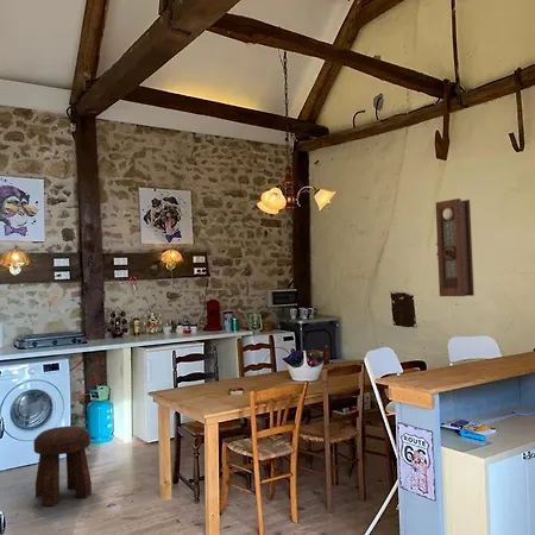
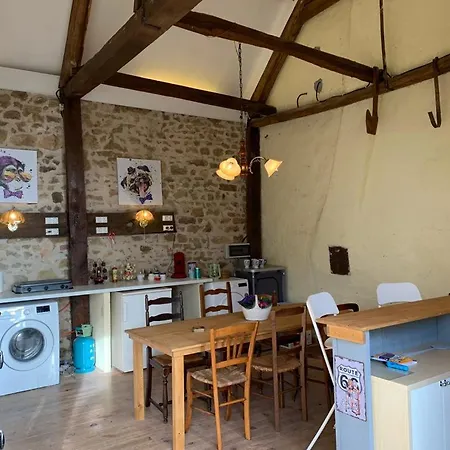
- stool [32,424,93,506]
- pendulum clock [435,197,476,297]
